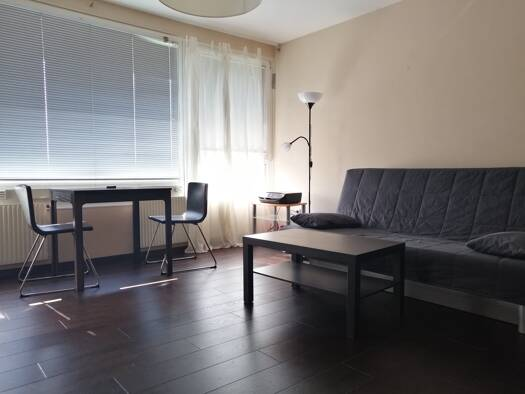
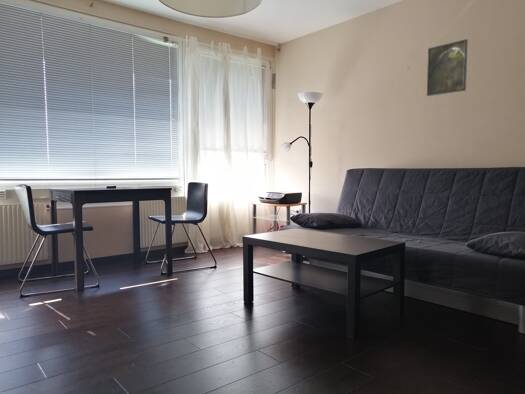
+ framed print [426,38,469,97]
